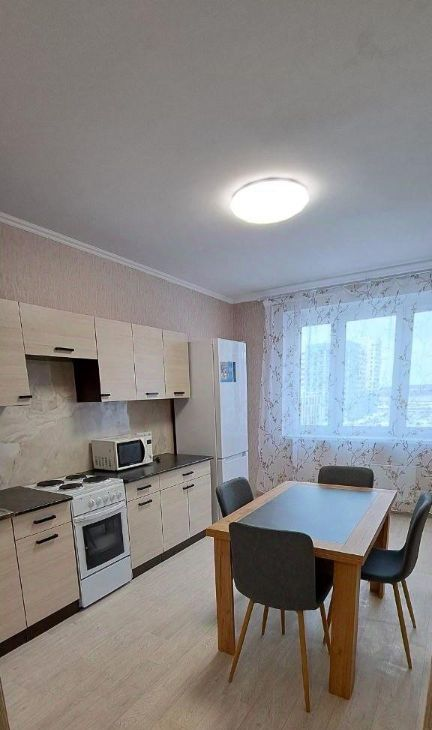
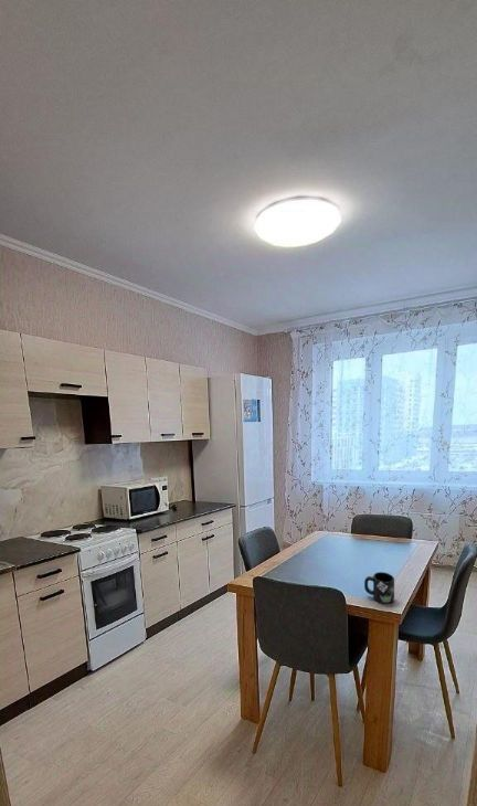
+ mug [363,571,395,605]
